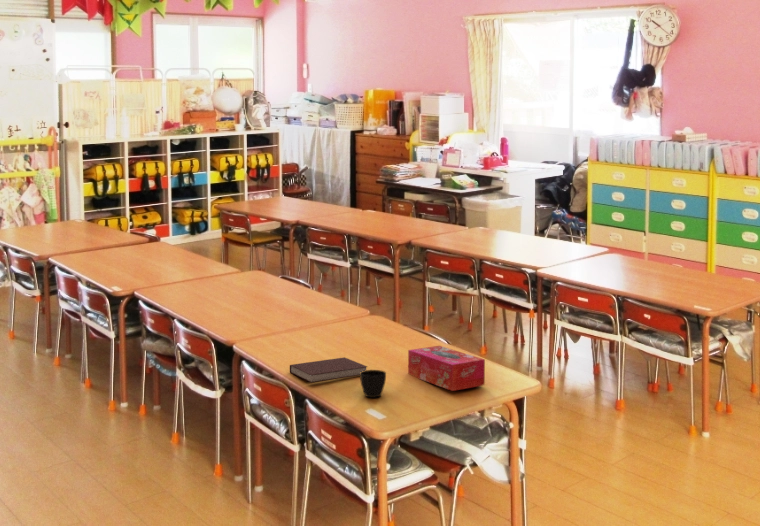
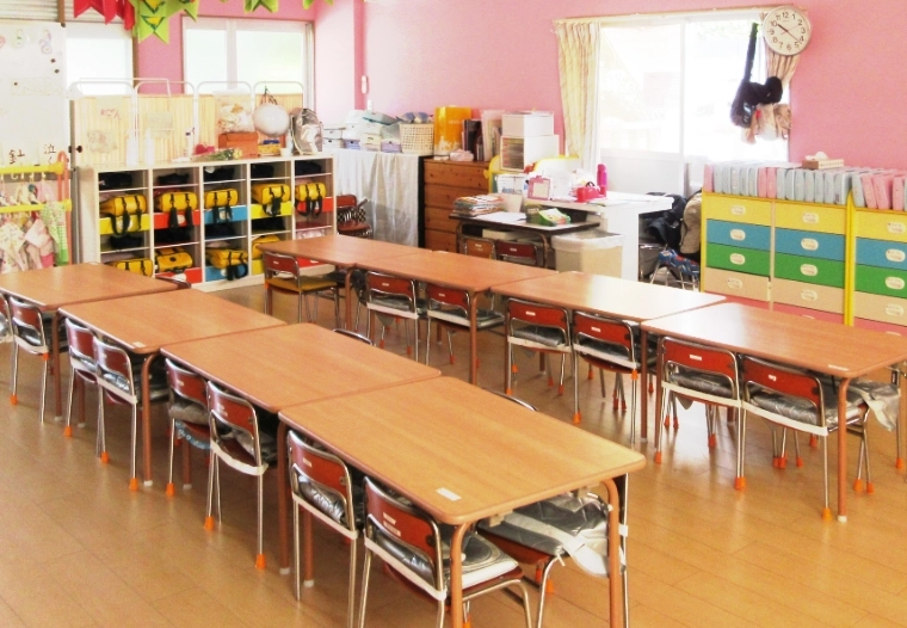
- cup [359,369,387,398]
- tissue box [407,345,486,392]
- notebook [289,357,368,384]
